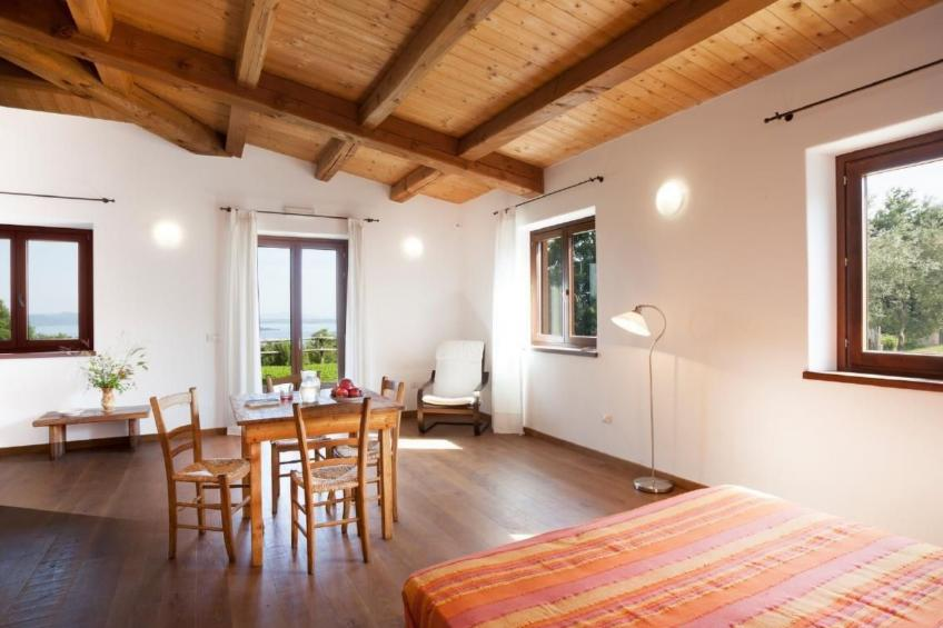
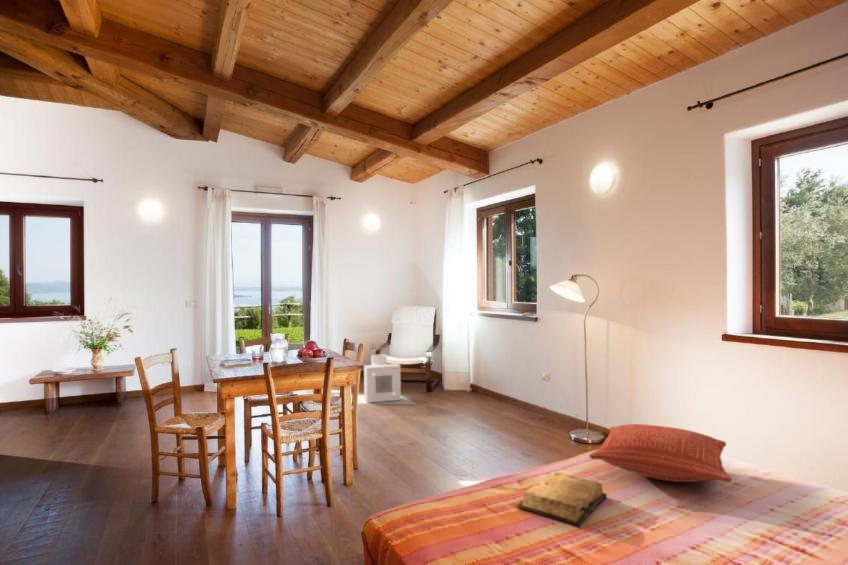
+ diary [517,470,608,528]
+ pillow [588,423,732,483]
+ air purifier [363,354,402,404]
